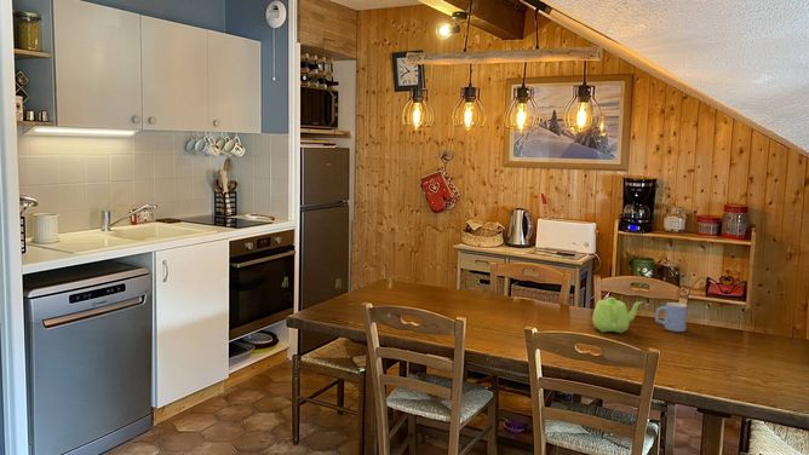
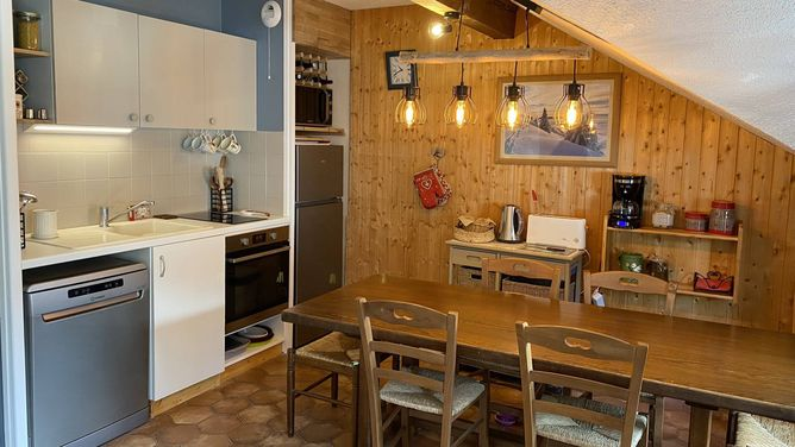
- teapot [591,296,644,334]
- mug [654,301,688,333]
